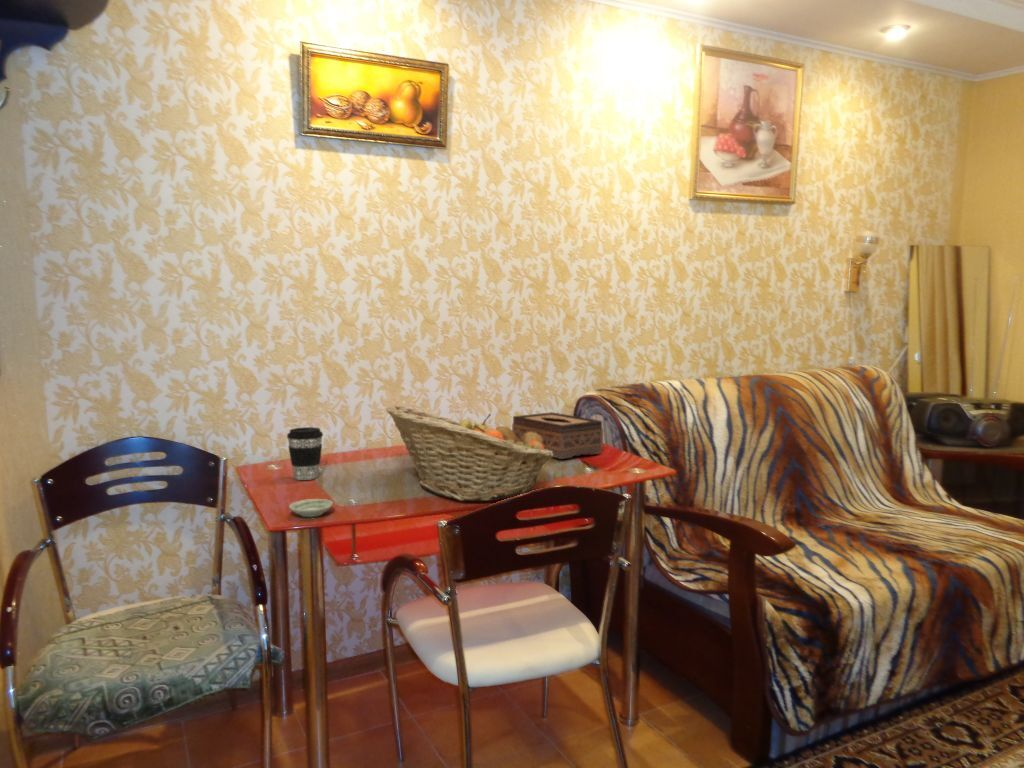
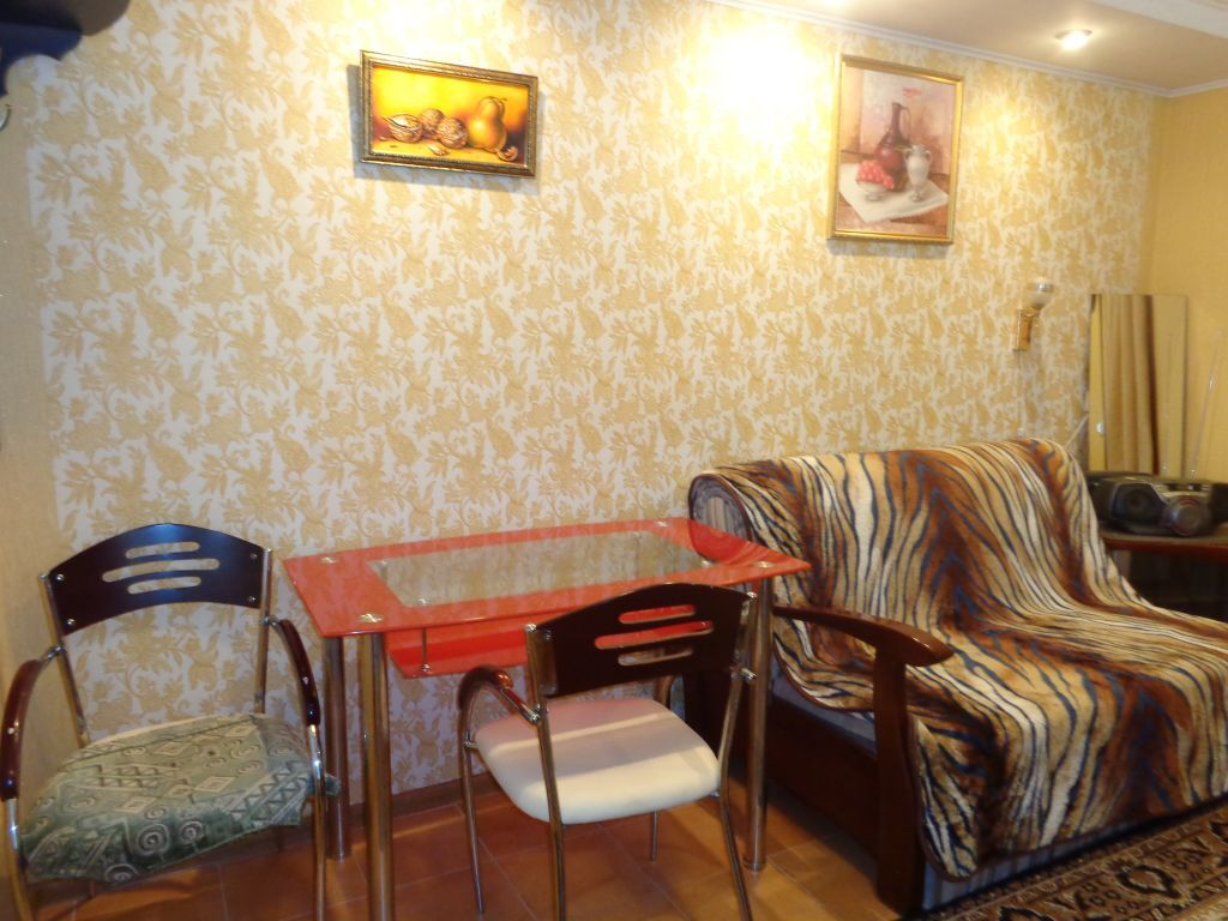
- saucer [288,498,334,518]
- coffee cup [286,426,324,481]
- fruit basket [385,404,554,502]
- tissue box [511,411,604,460]
